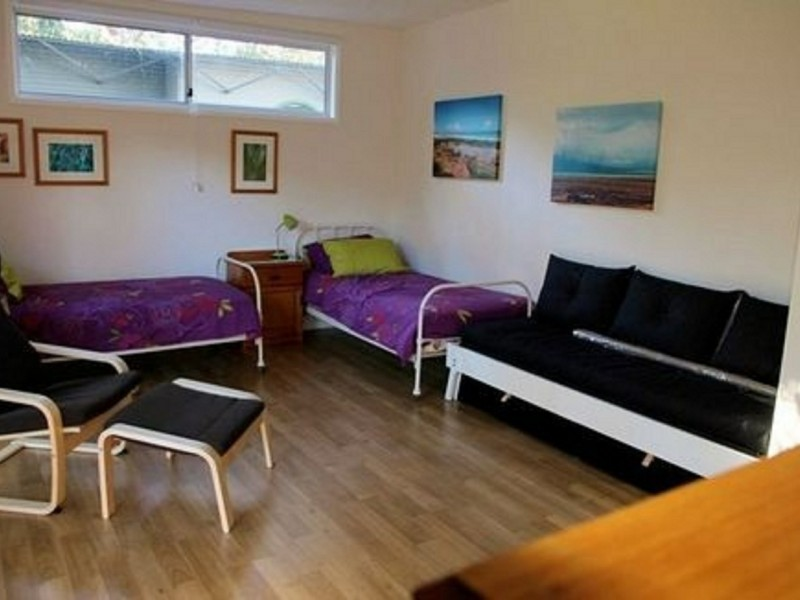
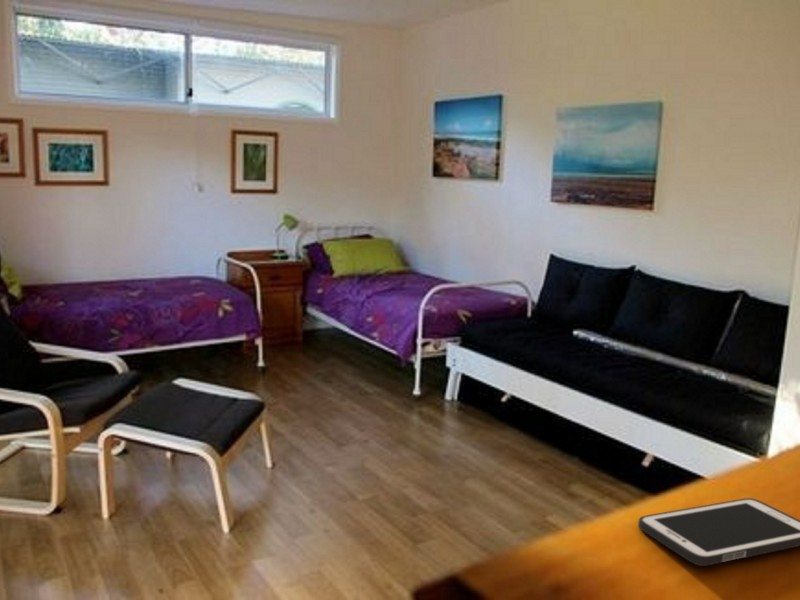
+ cell phone [637,497,800,567]
